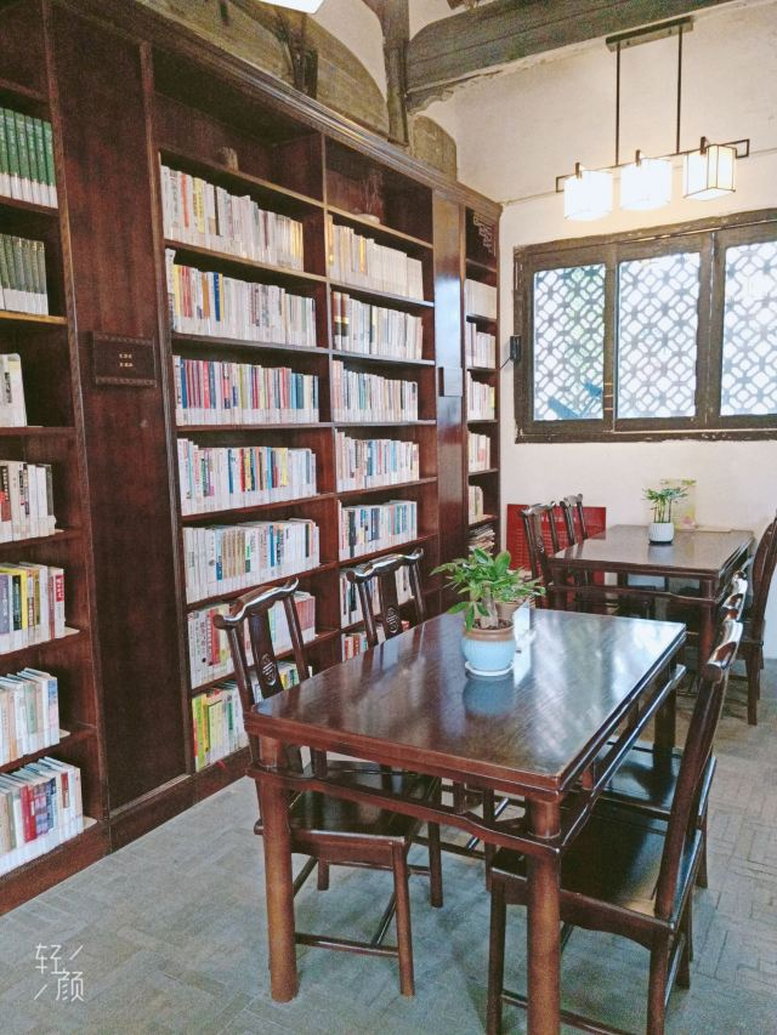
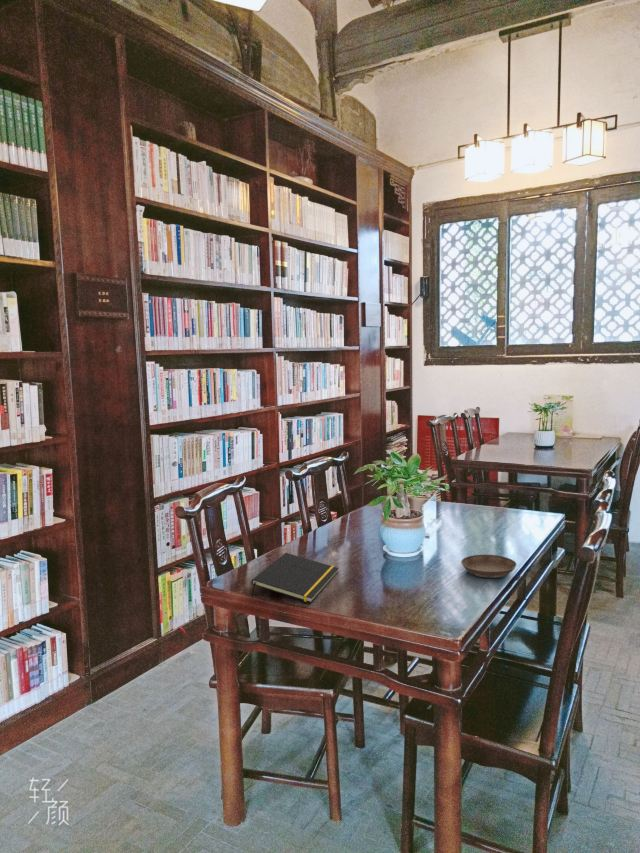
+ saucer [460,554,518,579]
+ notepad [250,552,339,604]
